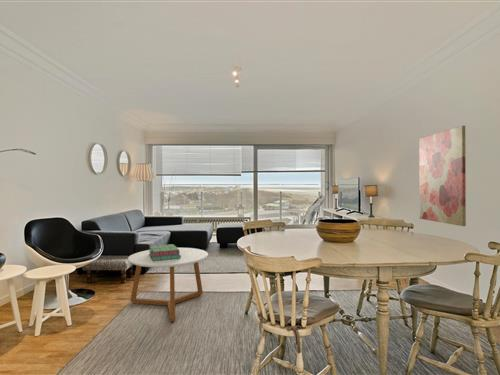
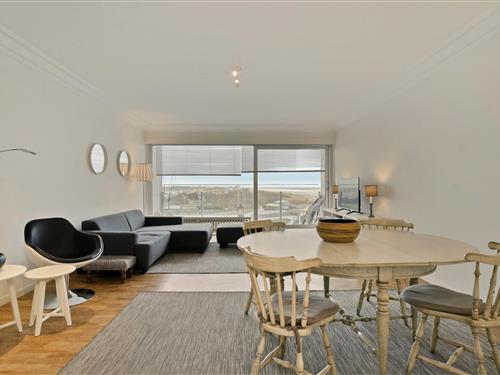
- wall art [418,125,467,227]
- stack of books [149,243,181,261]
- coffee table [127,247,209,323]
